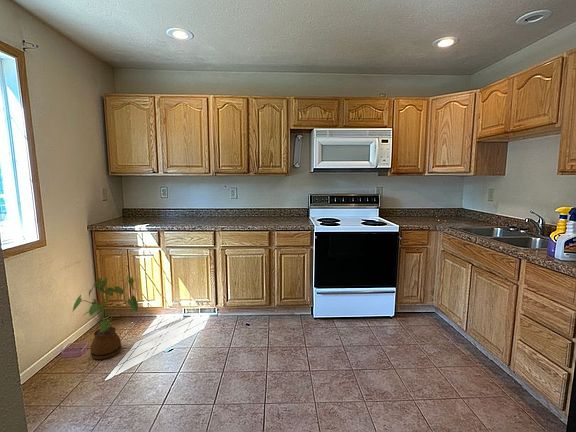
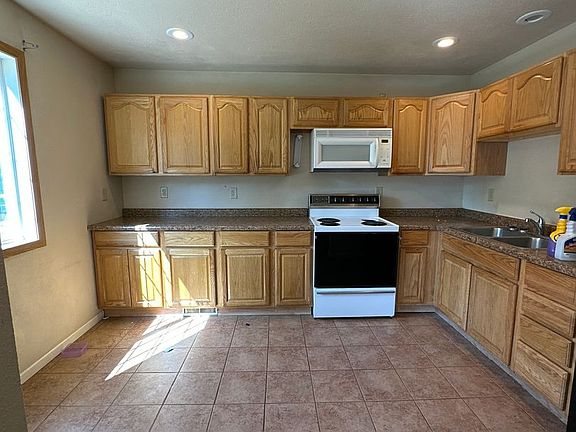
- house plant [71,274,139,360]
